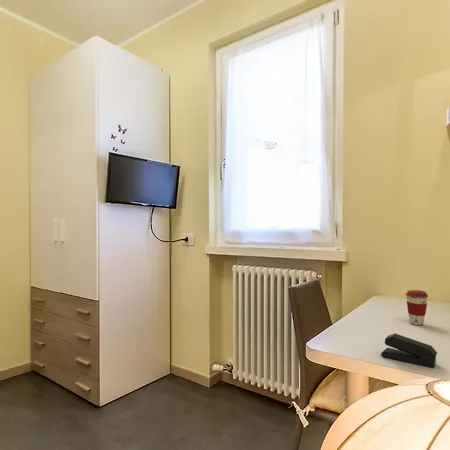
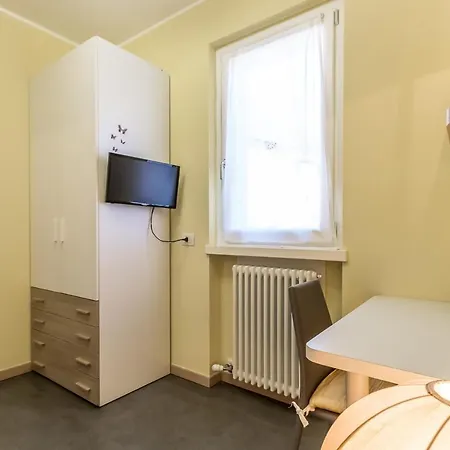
- coffee cup [405,289,429,326]
- stapler [380,332,438,369]
